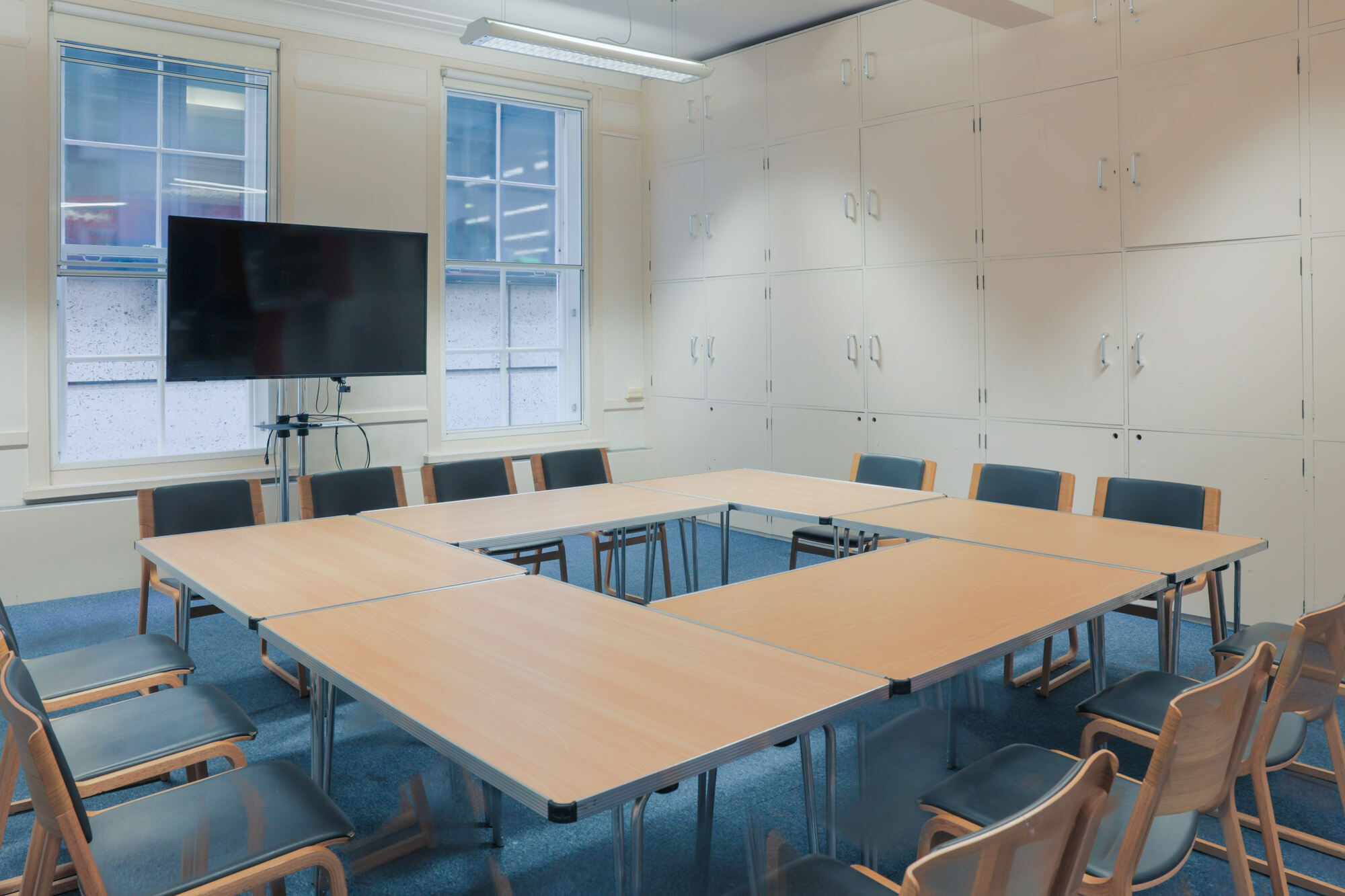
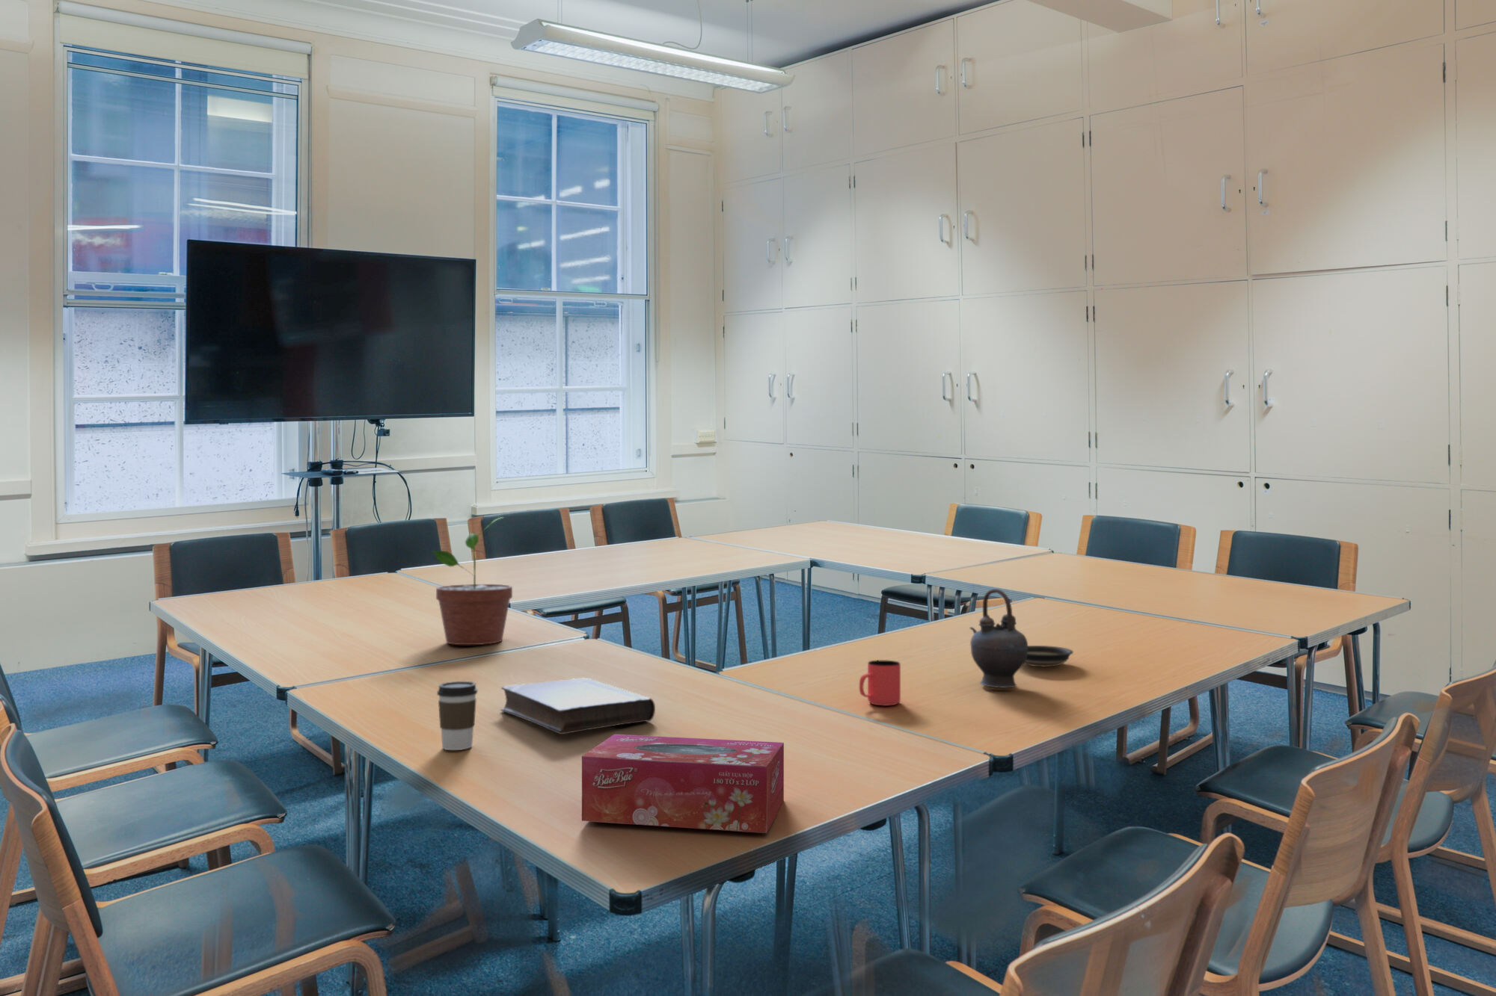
+ cup [859,660,901,707]
+ potted plant [430,516,513,646]
+ teapot [969,588,1029,689]
+ saucer [1024,645,1074,668]
+ book [501,677,656,735]
+ tissue box [582,734,784,834]
+ coffee cup [436,680,478,751]
